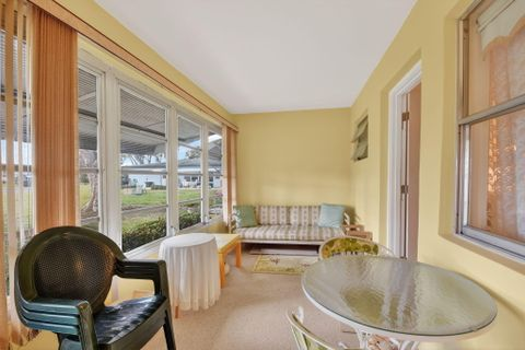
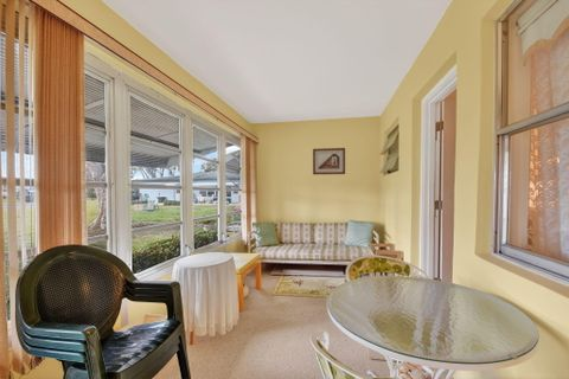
+ picture frame [312,147,346,175]
